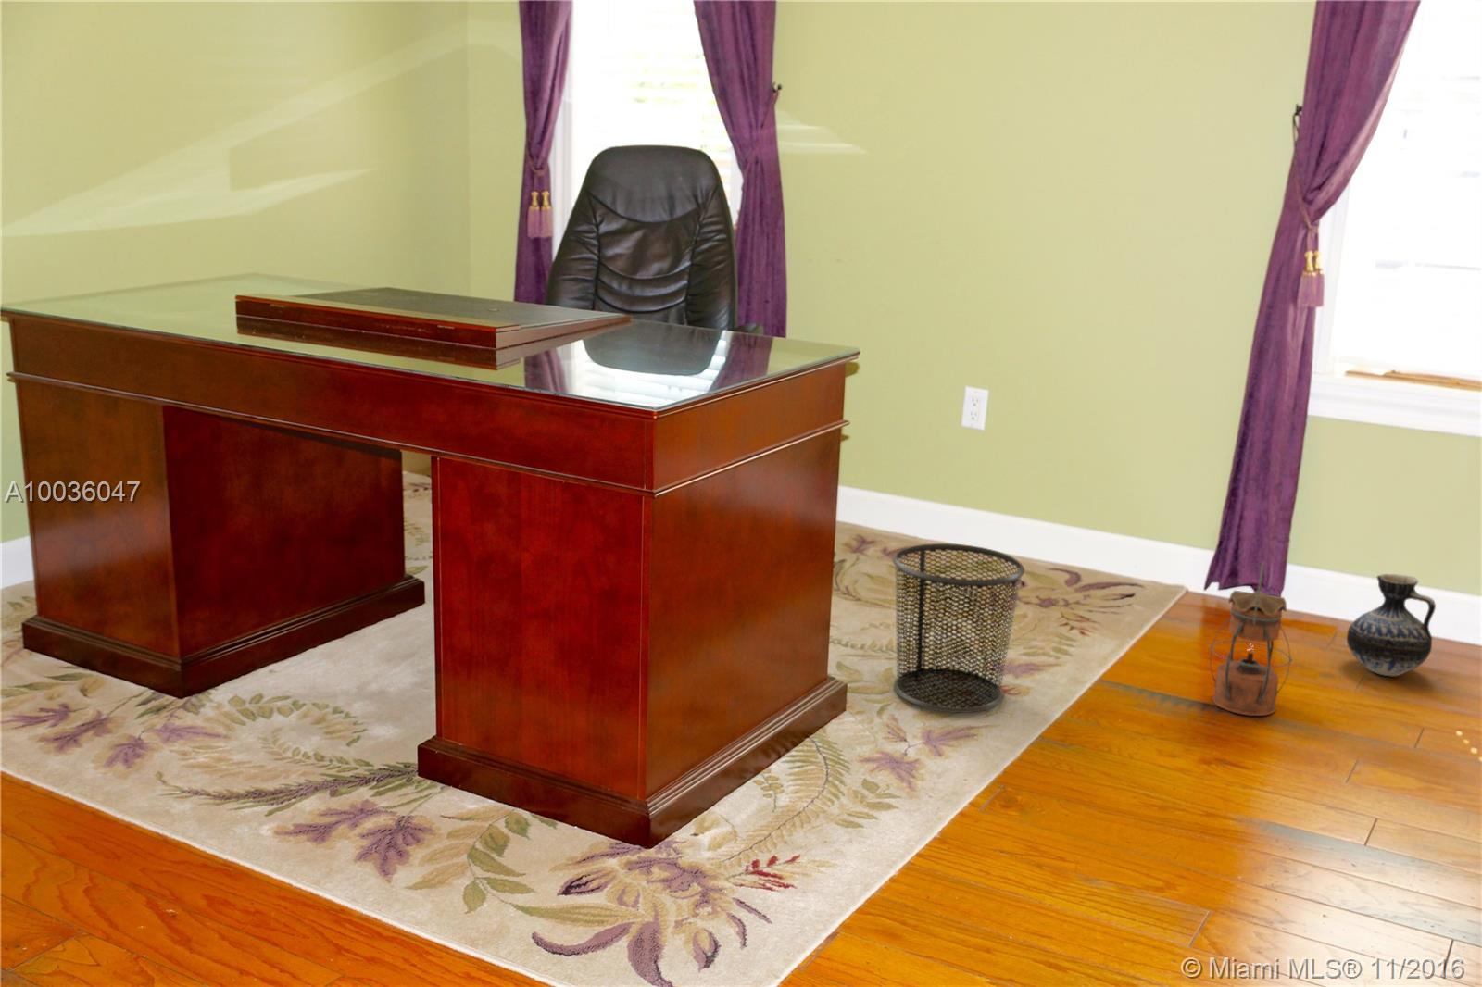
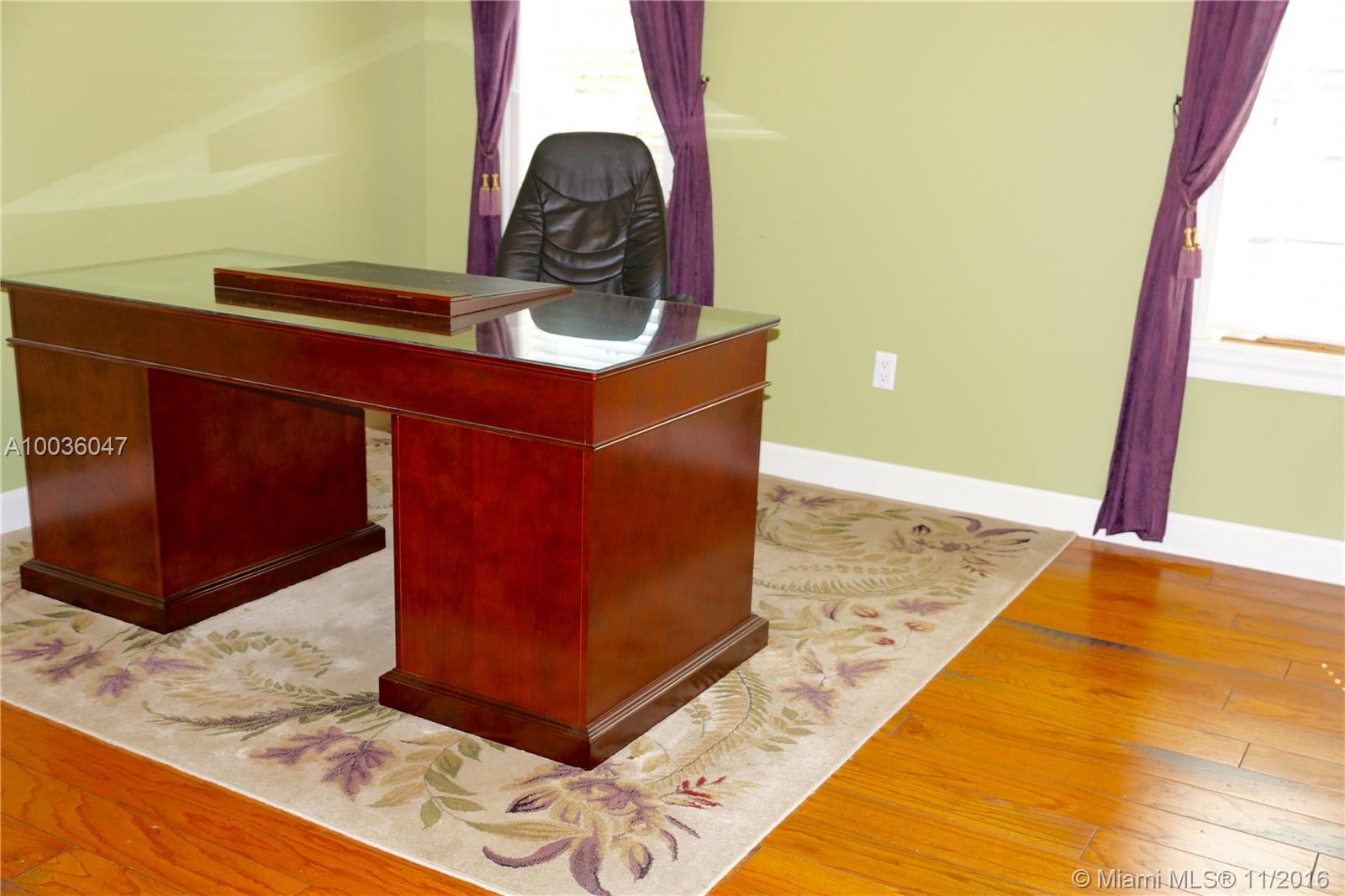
- waste bin [891,543,1026,714]
- ceramic jug [1345,573,1437,676]
- lantern [1209,561,1294,717]
